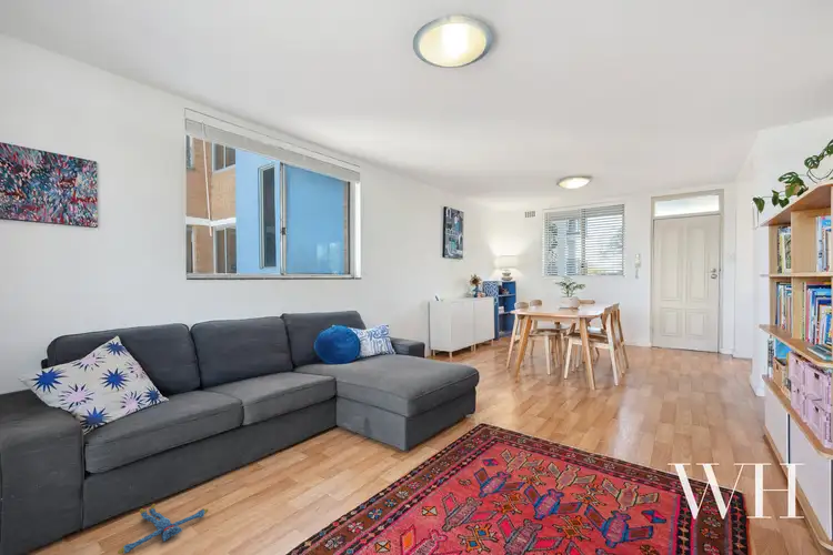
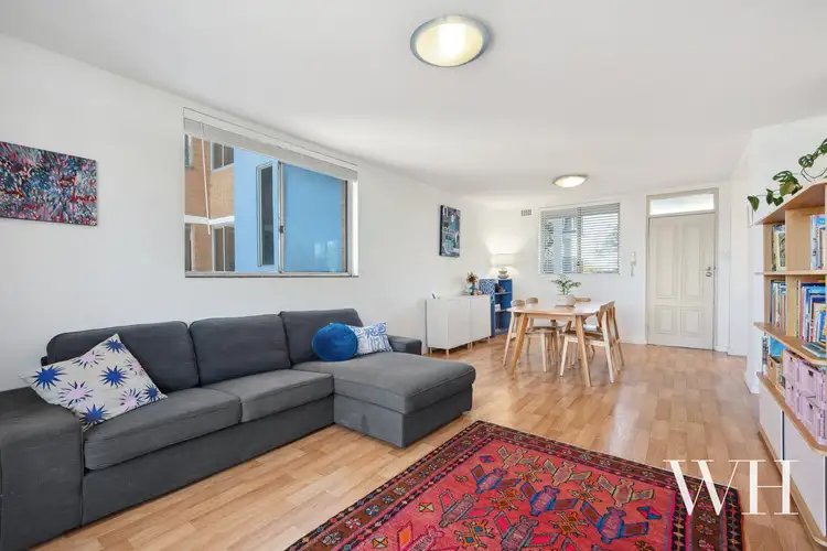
- plush toy [117,503,209,555]
